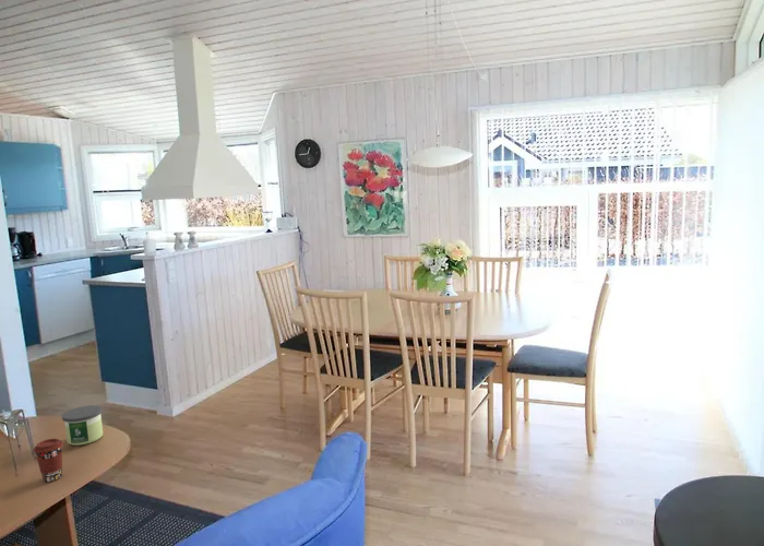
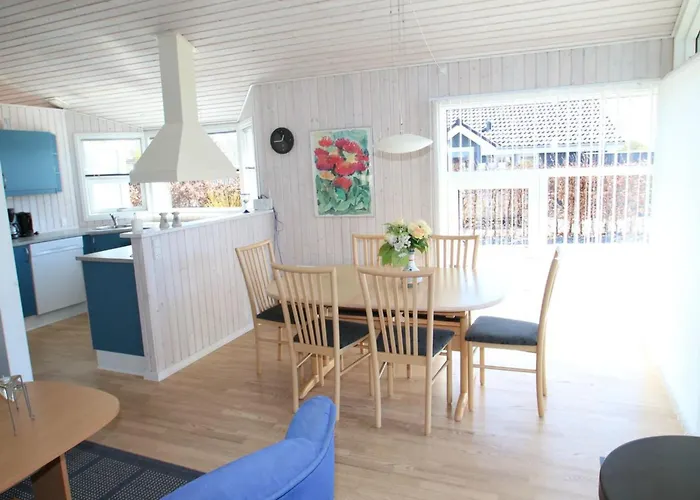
- coffee cup [33,438,64,483]
- candle [61,404,104,447]
